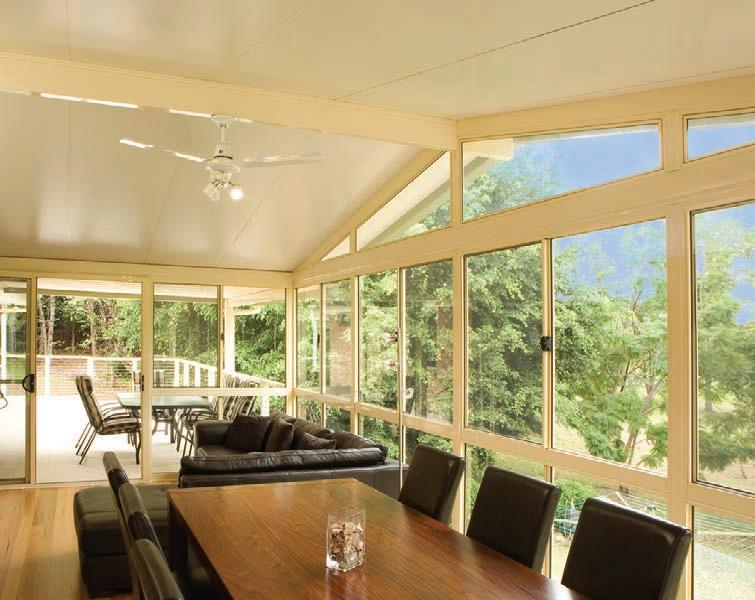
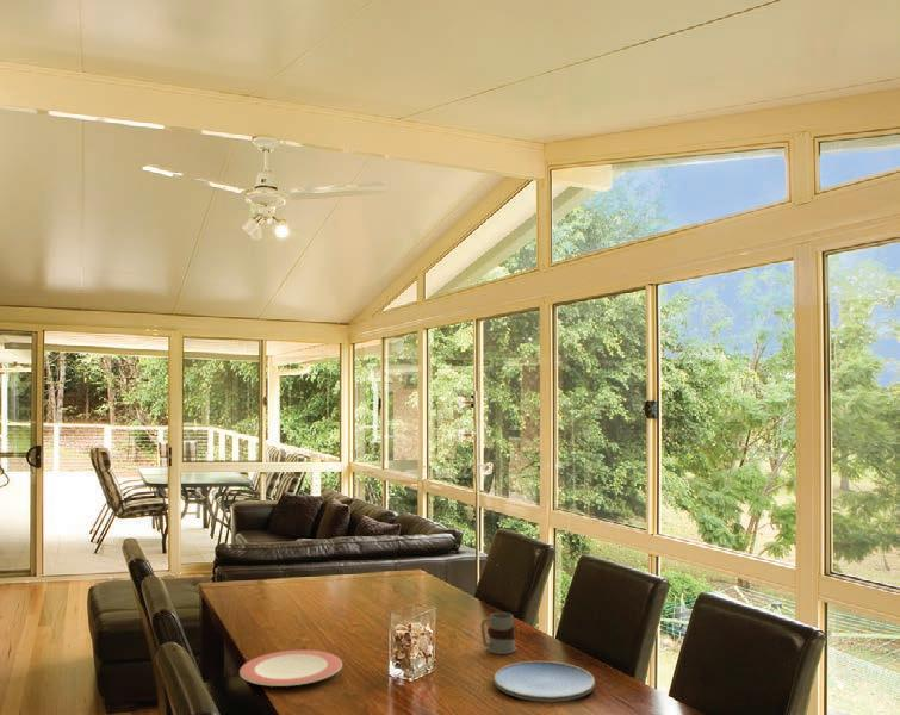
+ plate [494,660,596,702]
+ plate [238,649,343,688]
+ mug [479,611,517,655]
